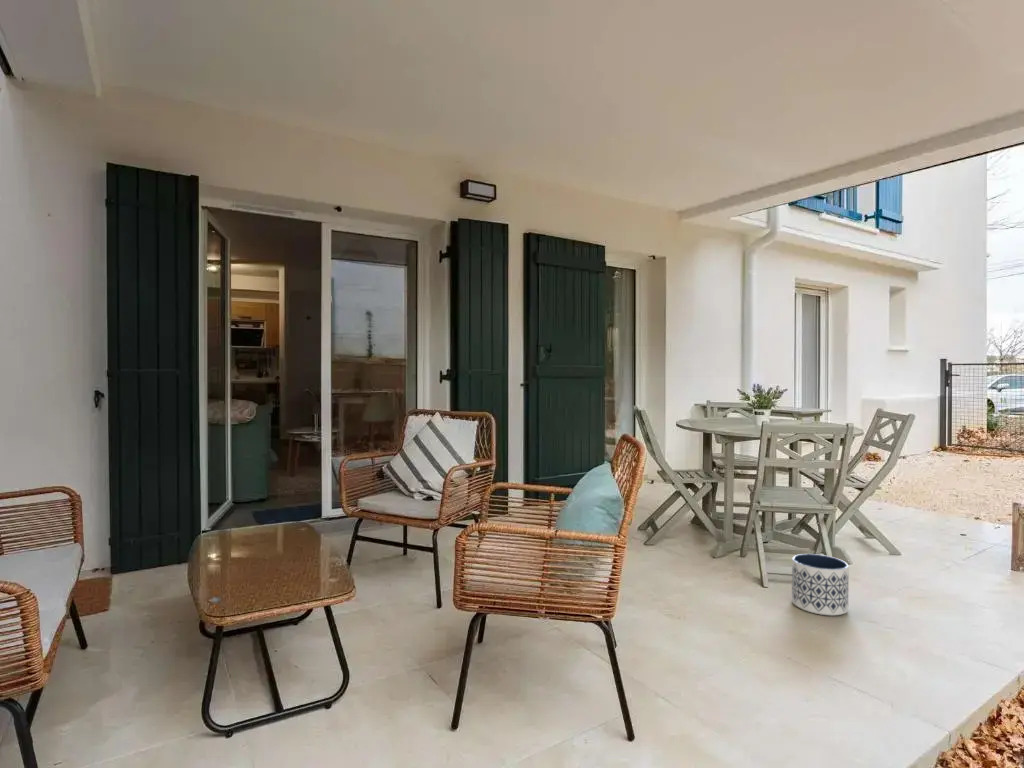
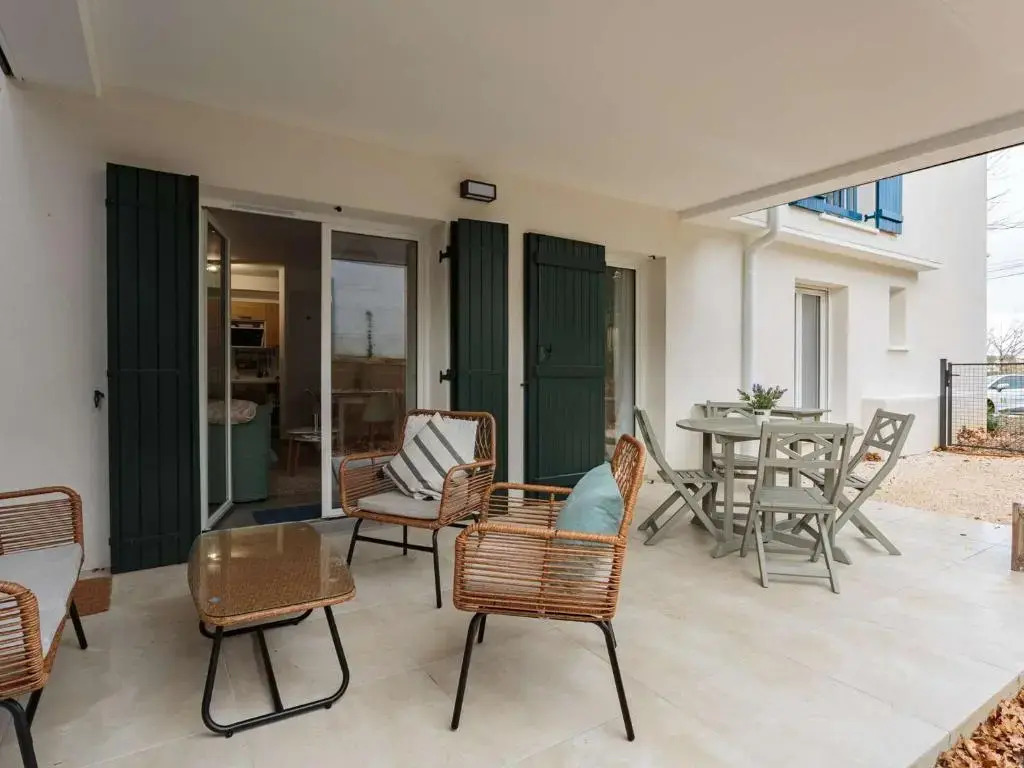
- planter [791,553,850,617]
